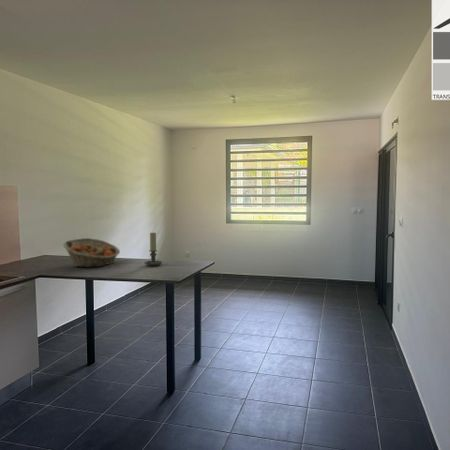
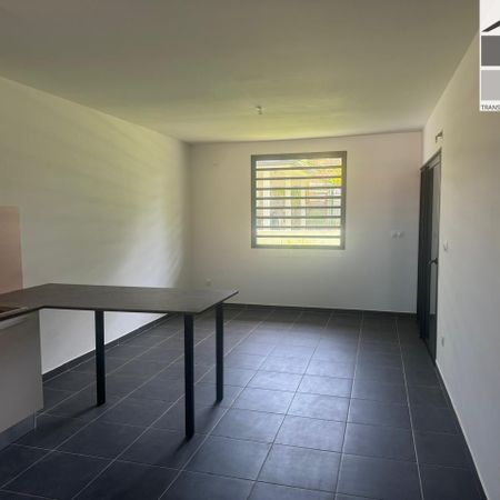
- fruit basket [62,237,121,268]
- candle holder [143,232,163,268]
